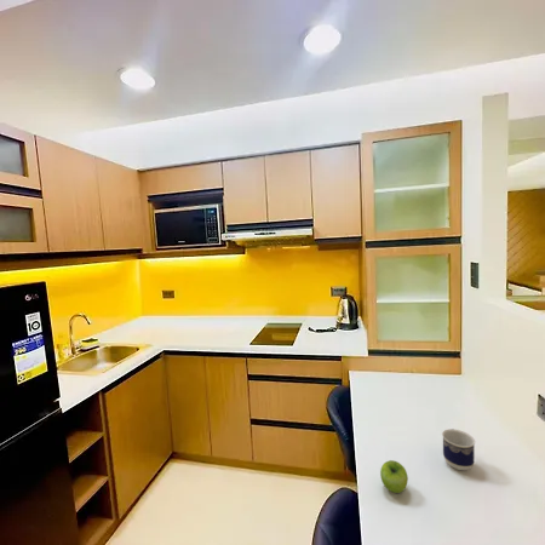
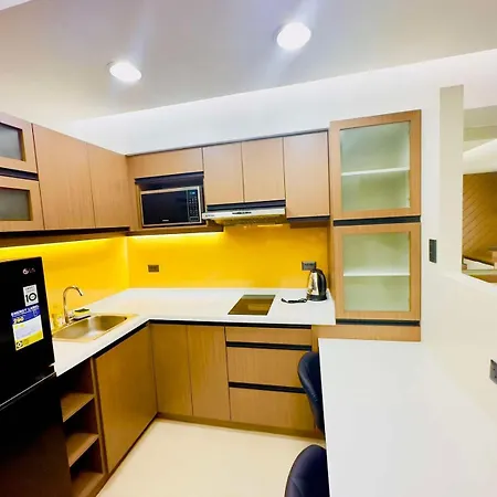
- cup [441,428,476,472]
- fruit [379,459,409,494]
